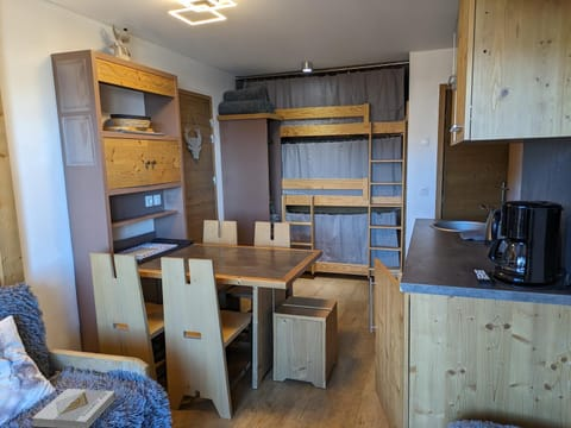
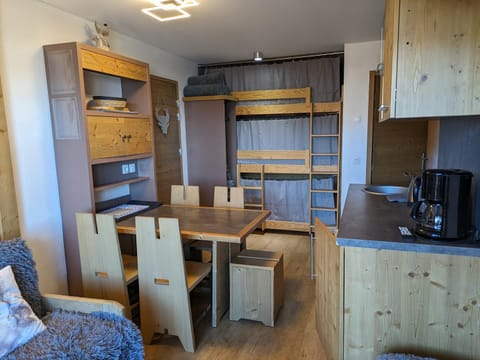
- book [31,388,118,428]
